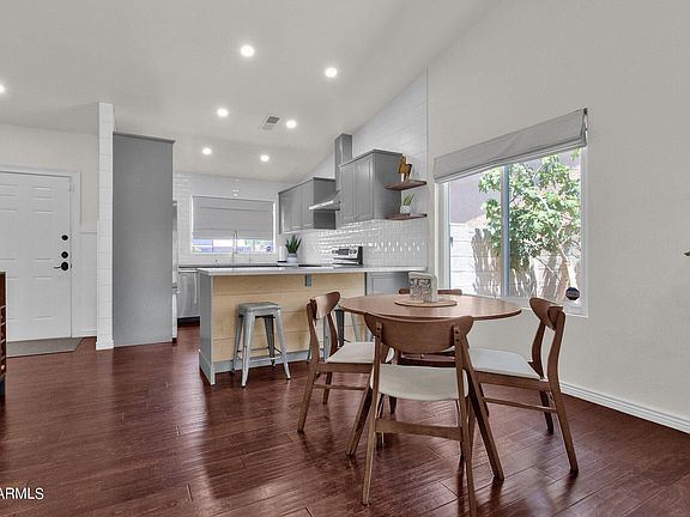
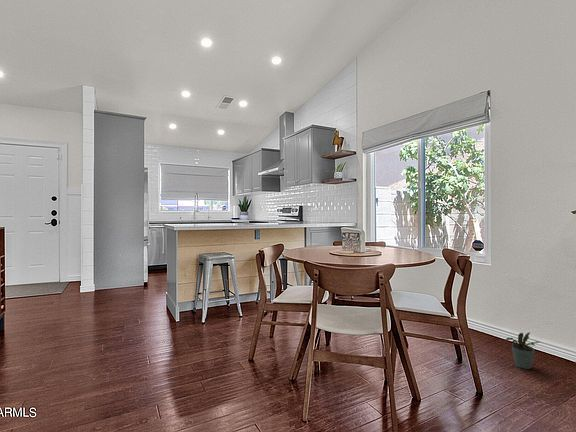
+ potted plant [505,331,541,370]
